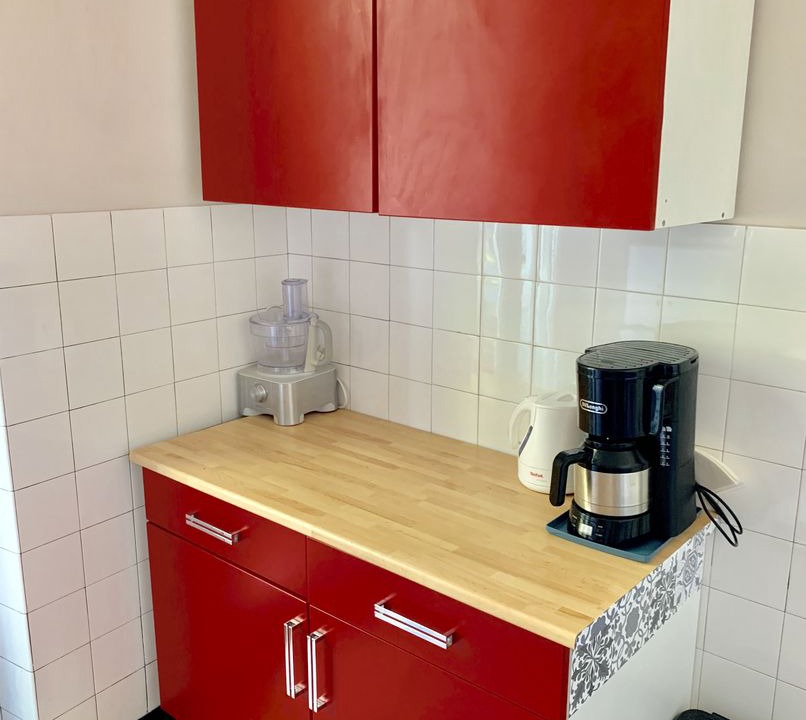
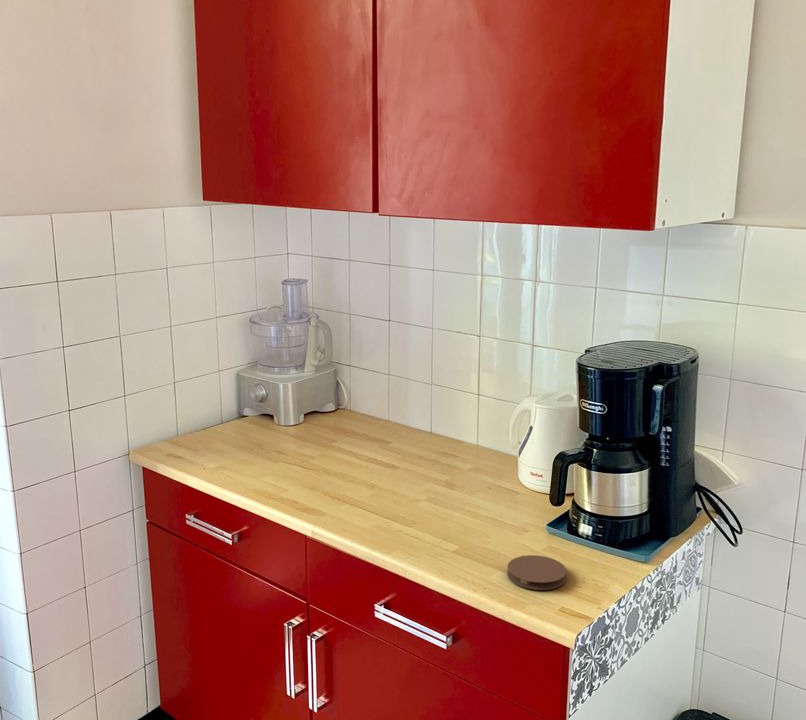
+ coaster [506,554,567,591]
